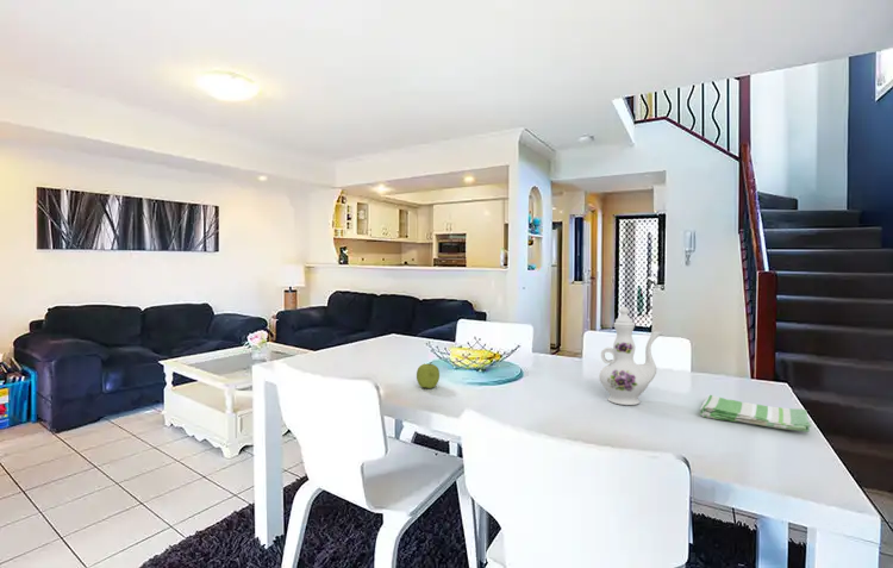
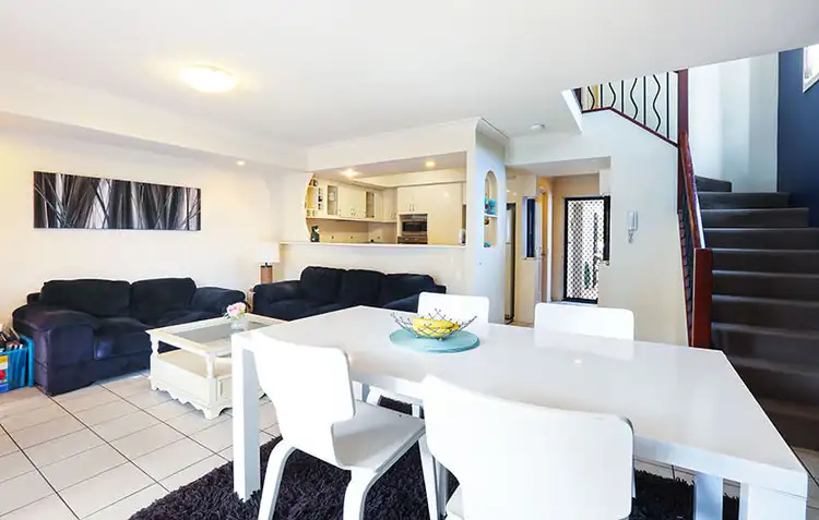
- fruit [416,361,441,389]
- dish towel [699,393,812,433]
- chinaware [598,306,666,406]
